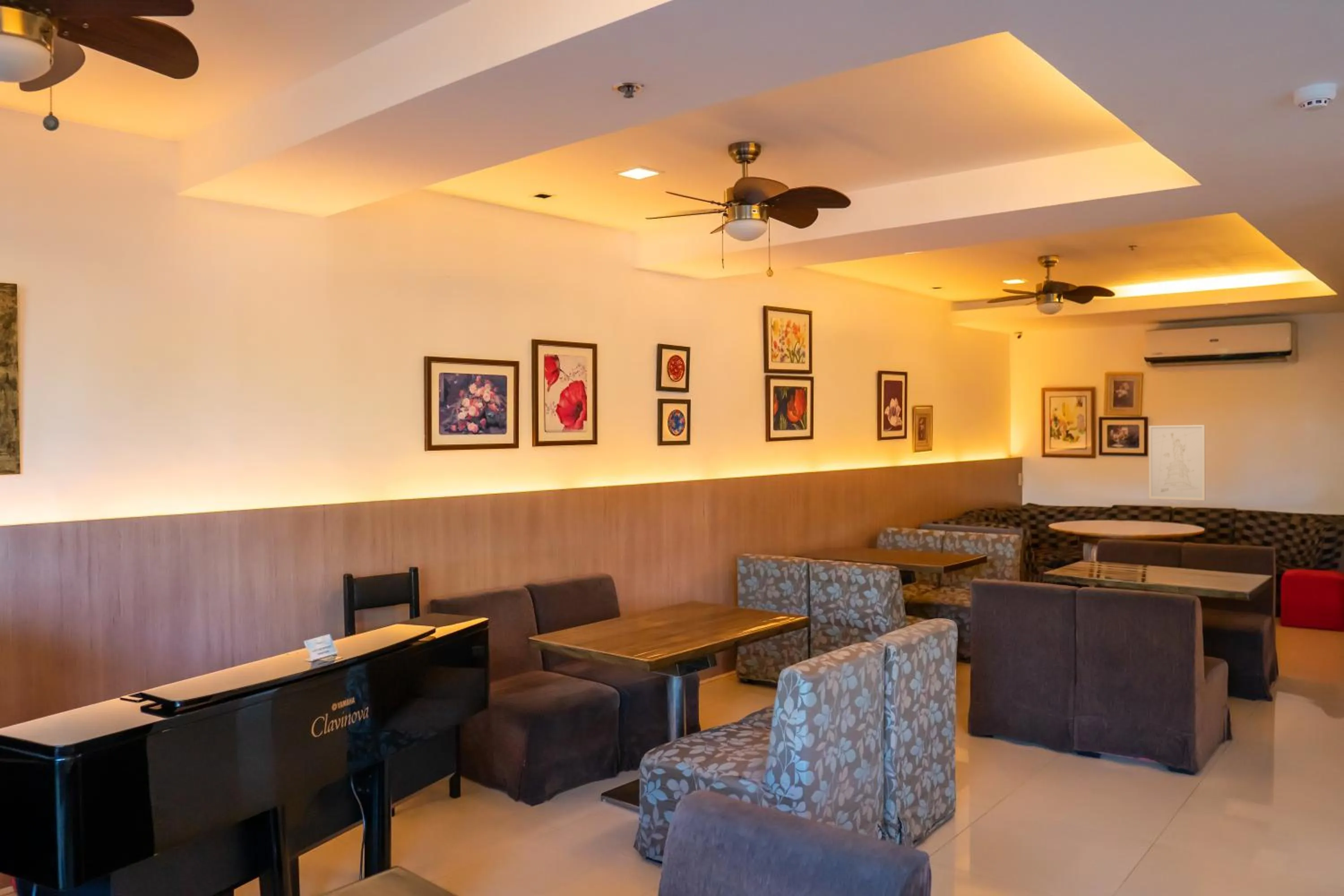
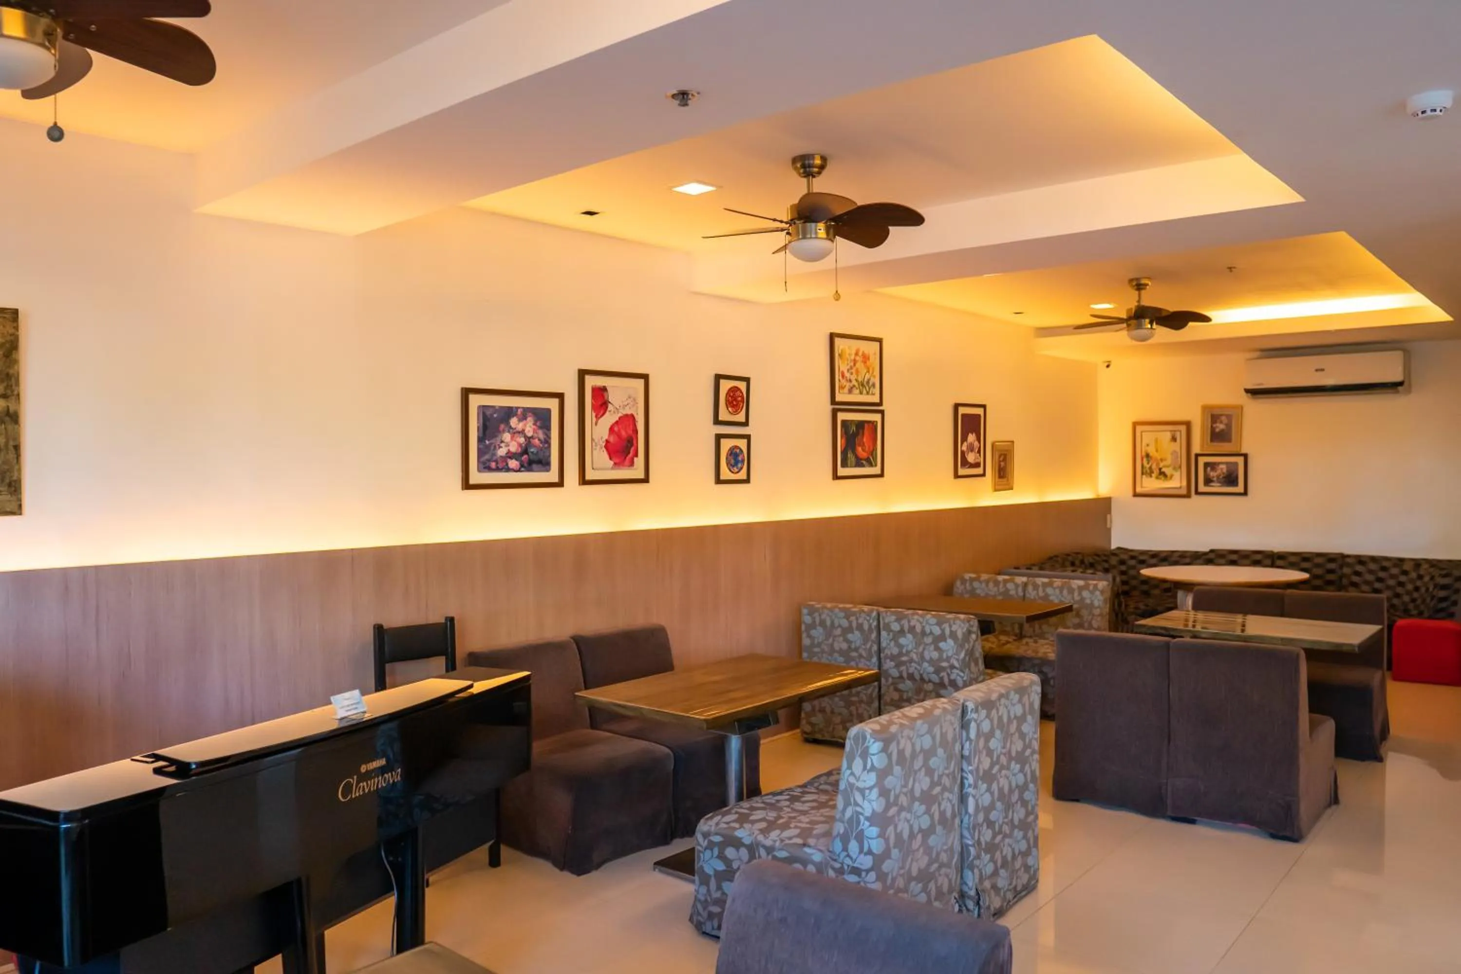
- wall art [1148,424,1206,501]
